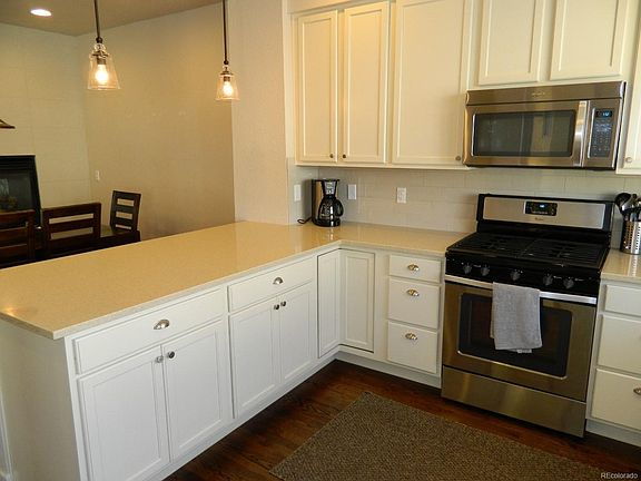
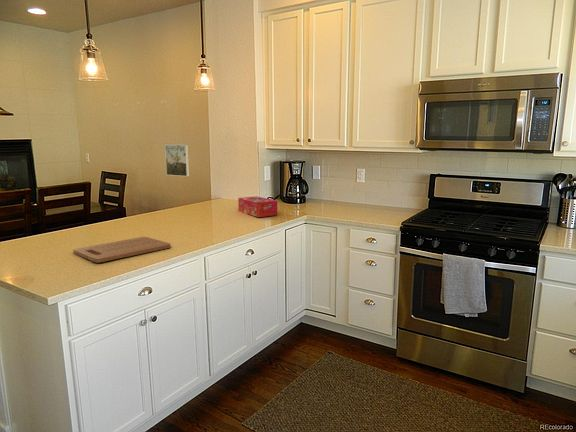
+ tissue box [237,195,278,218]
+ cutting board [72,236,172,264]
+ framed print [164,144,190,177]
